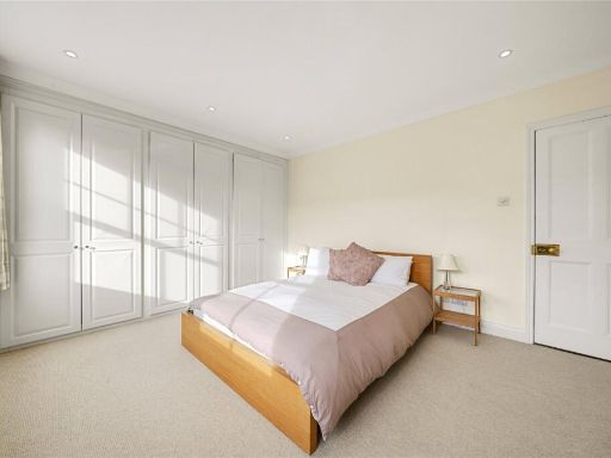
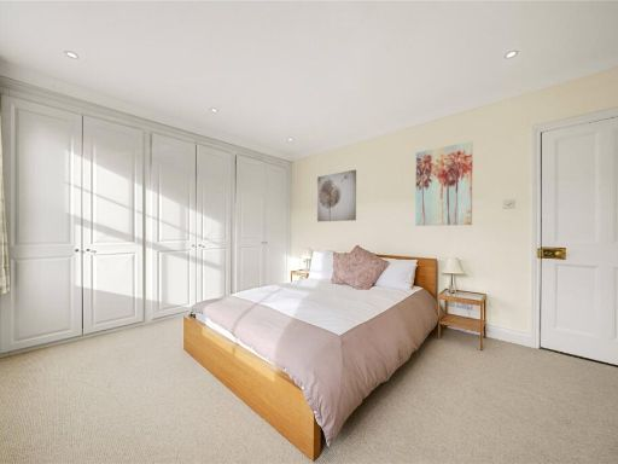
+ wall art [316,169,357,222]
+ wall art [414,140,474,227]
